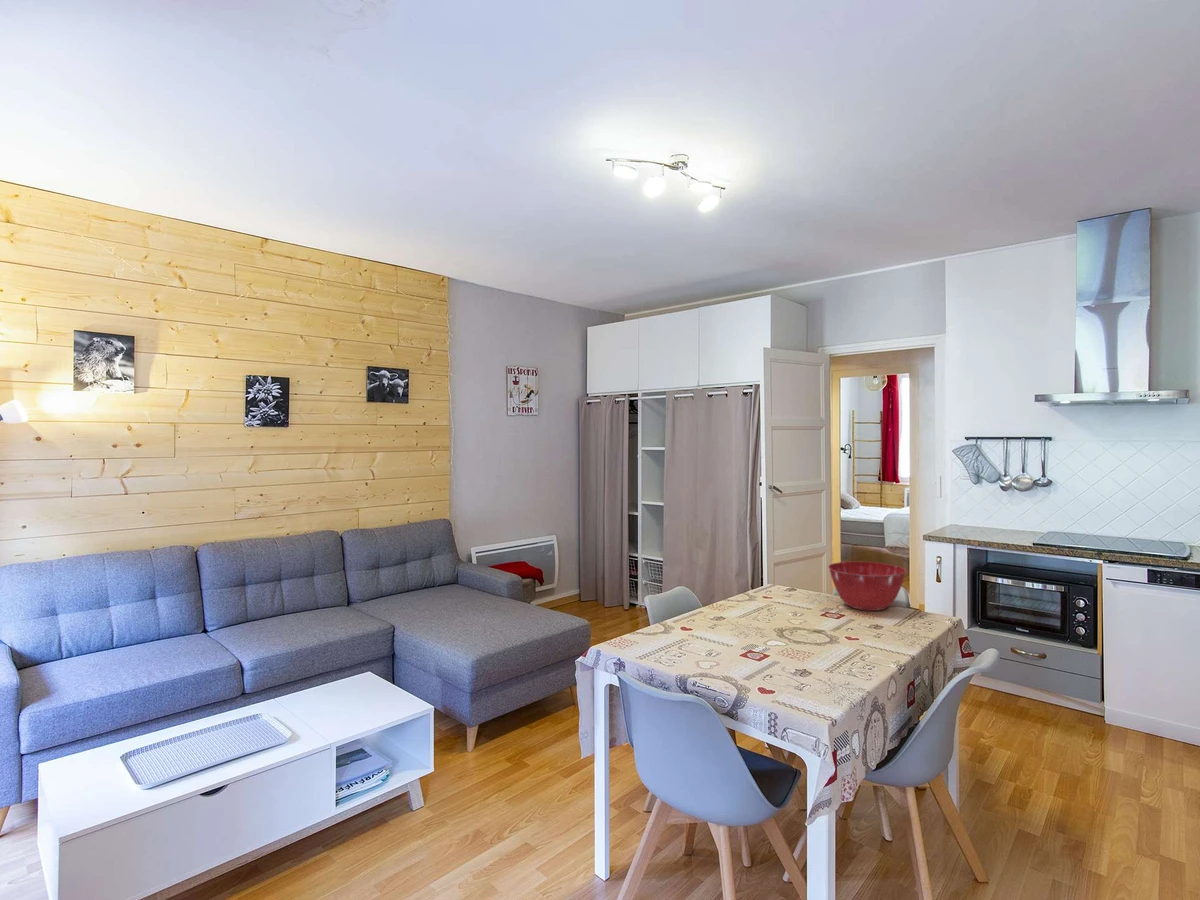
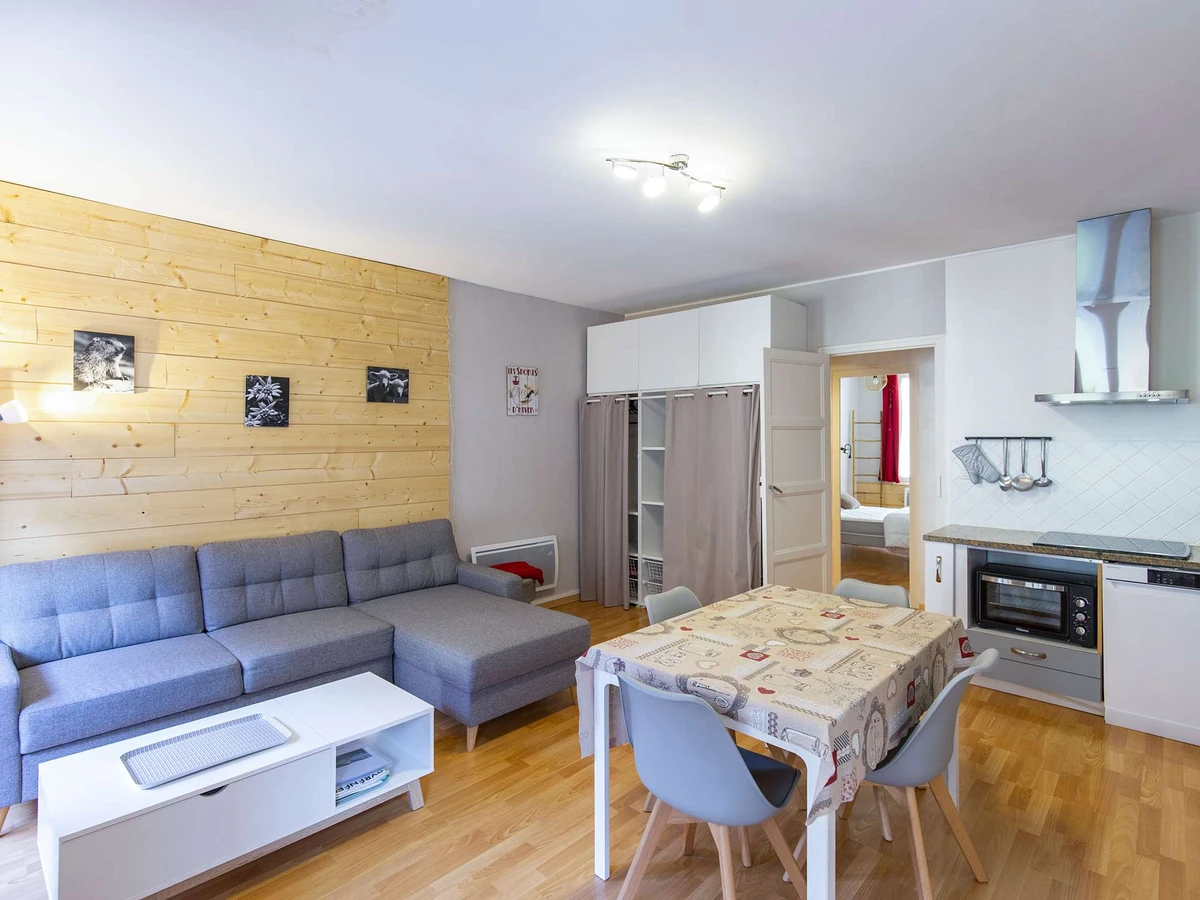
- mixing bowl [827,561,907,612]
